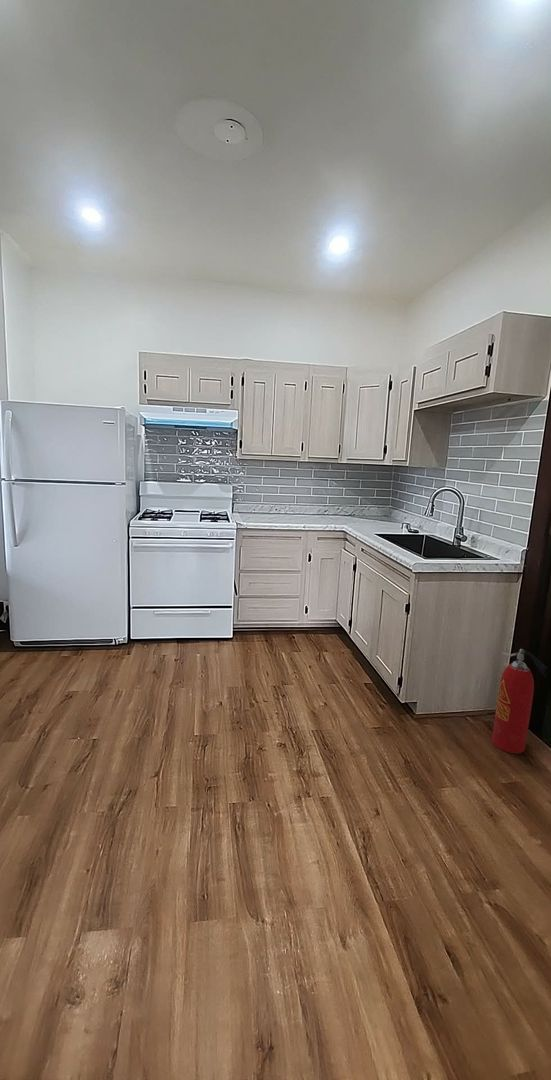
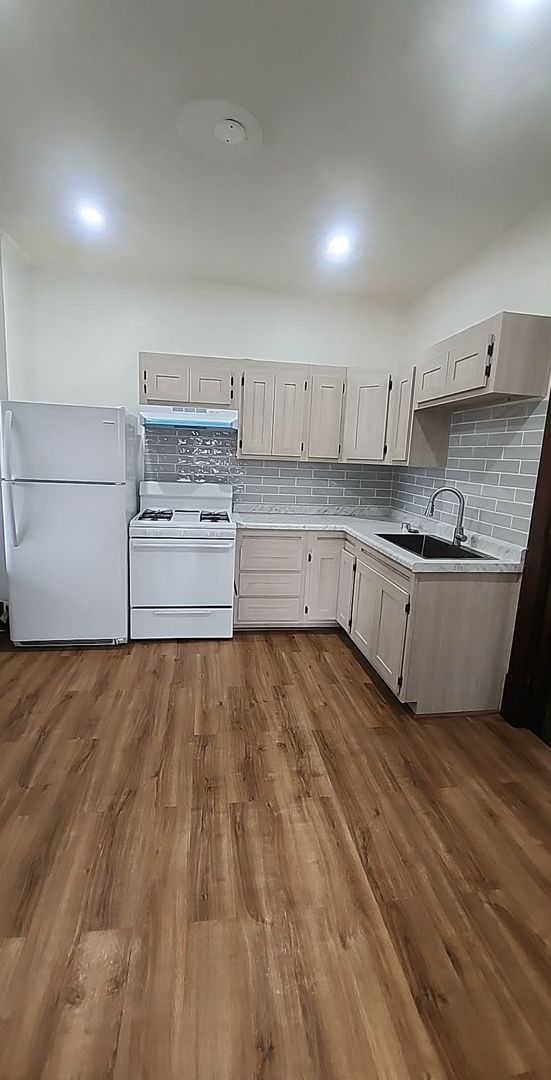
- fire extinguisher [491,648,549,754]
